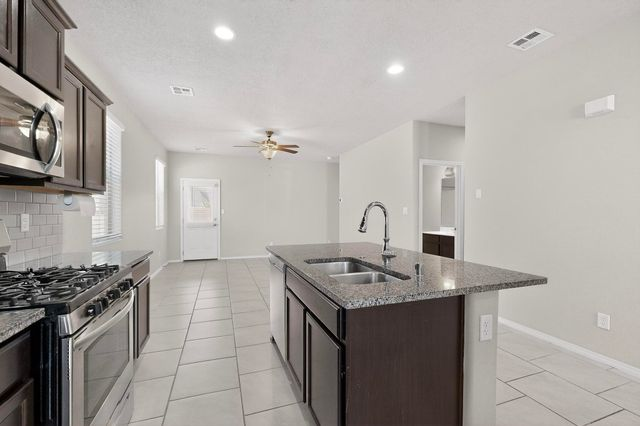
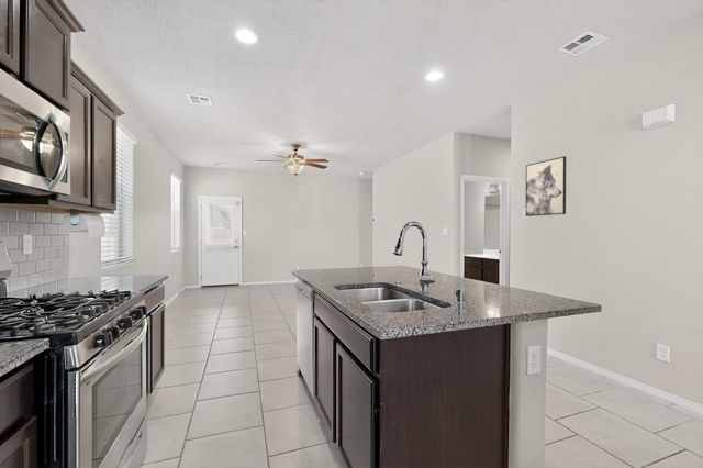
+ wall art [524,155,567,218]
